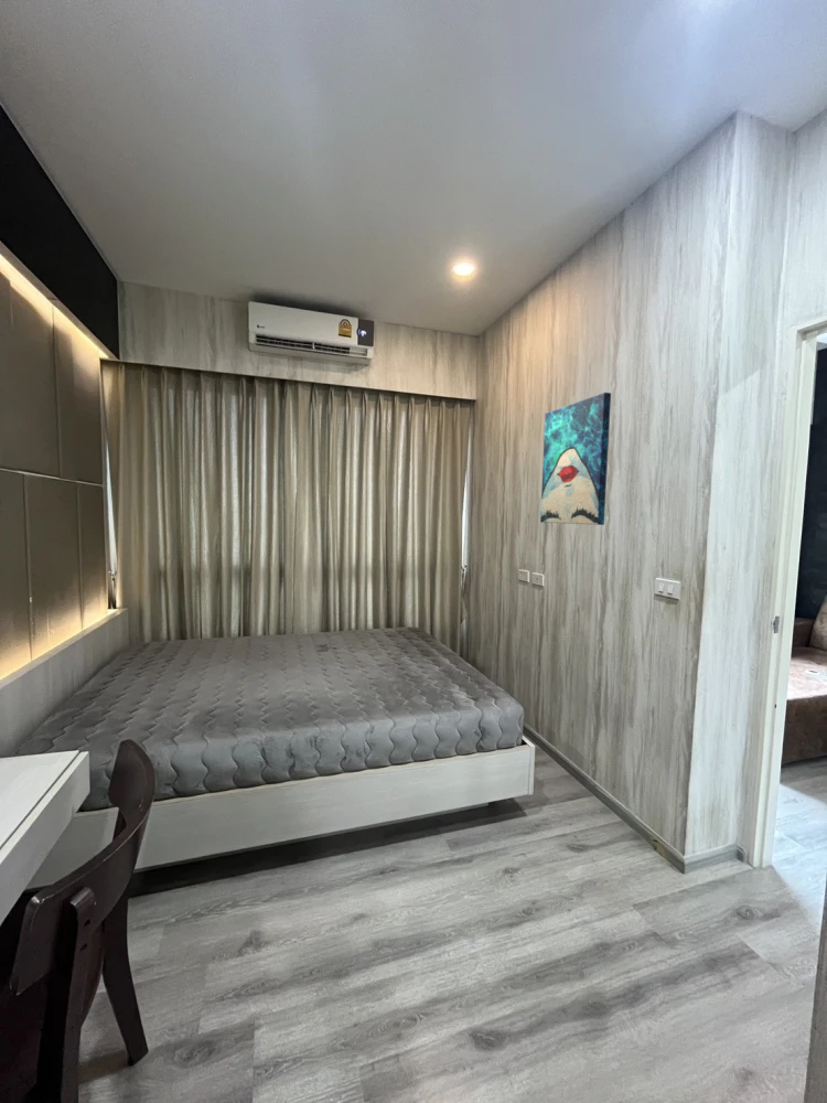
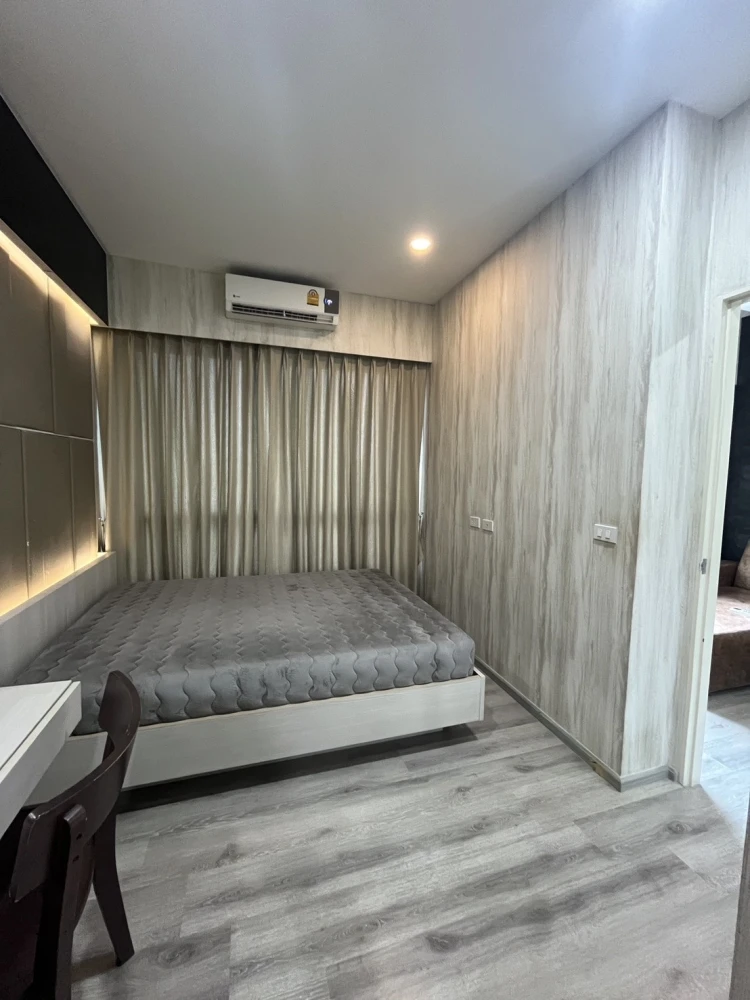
- wall art [539,392,612,526]
